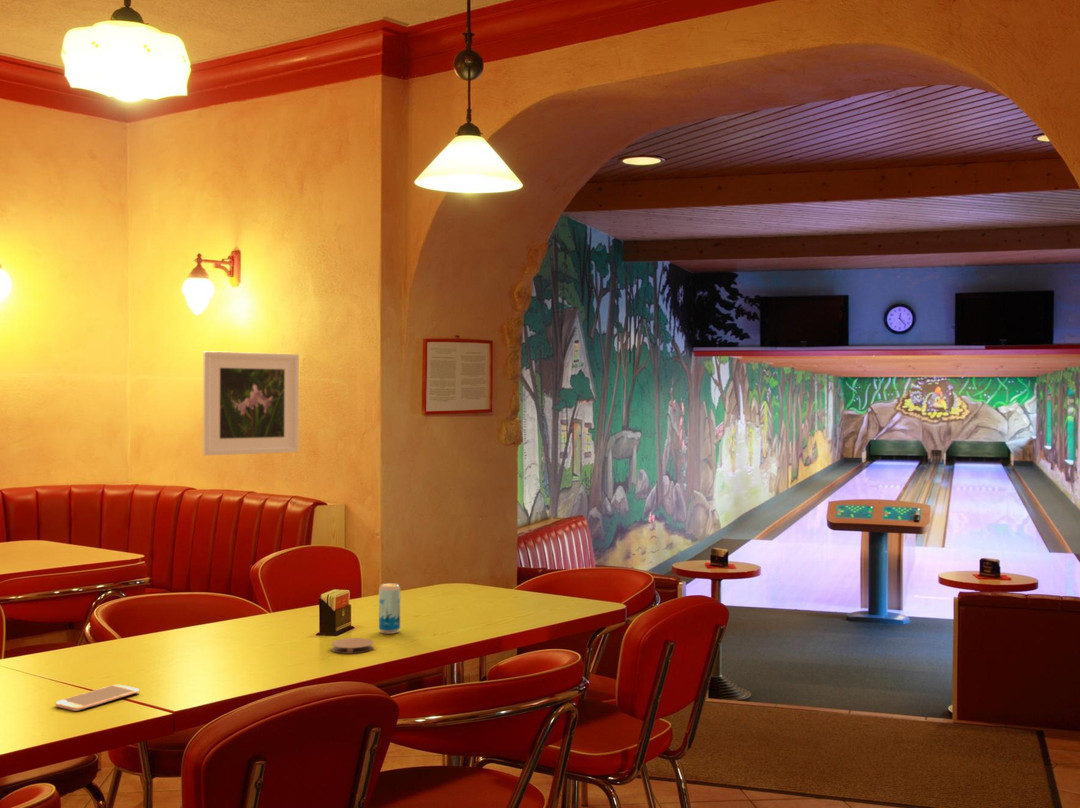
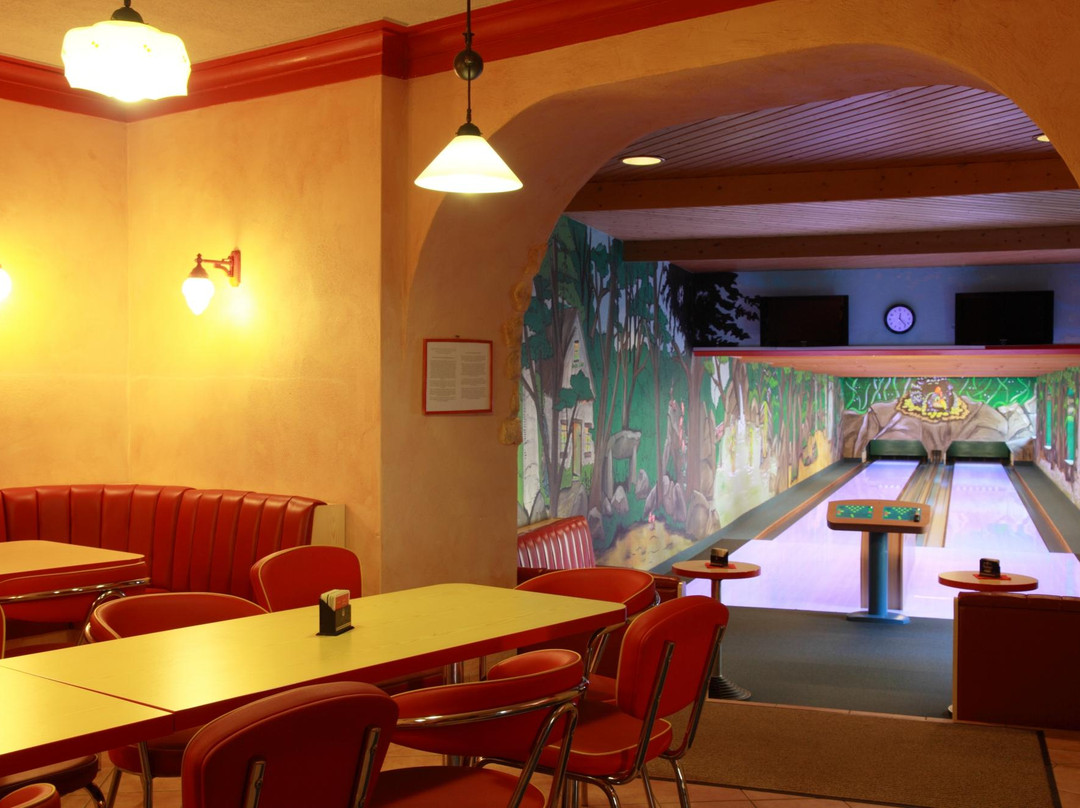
- smartphone [54,684,141,712]
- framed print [202,350,300,456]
- beverage can [378,582,401,635]
- coaster [330,637,375,655]
